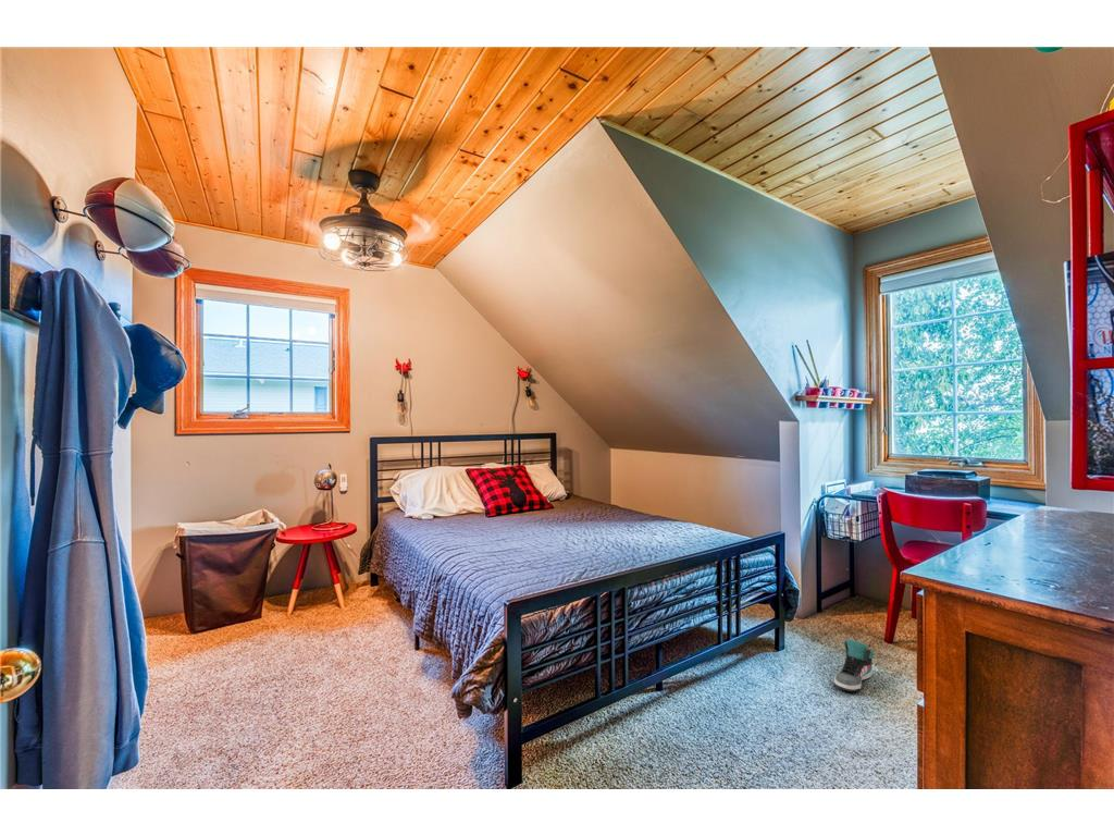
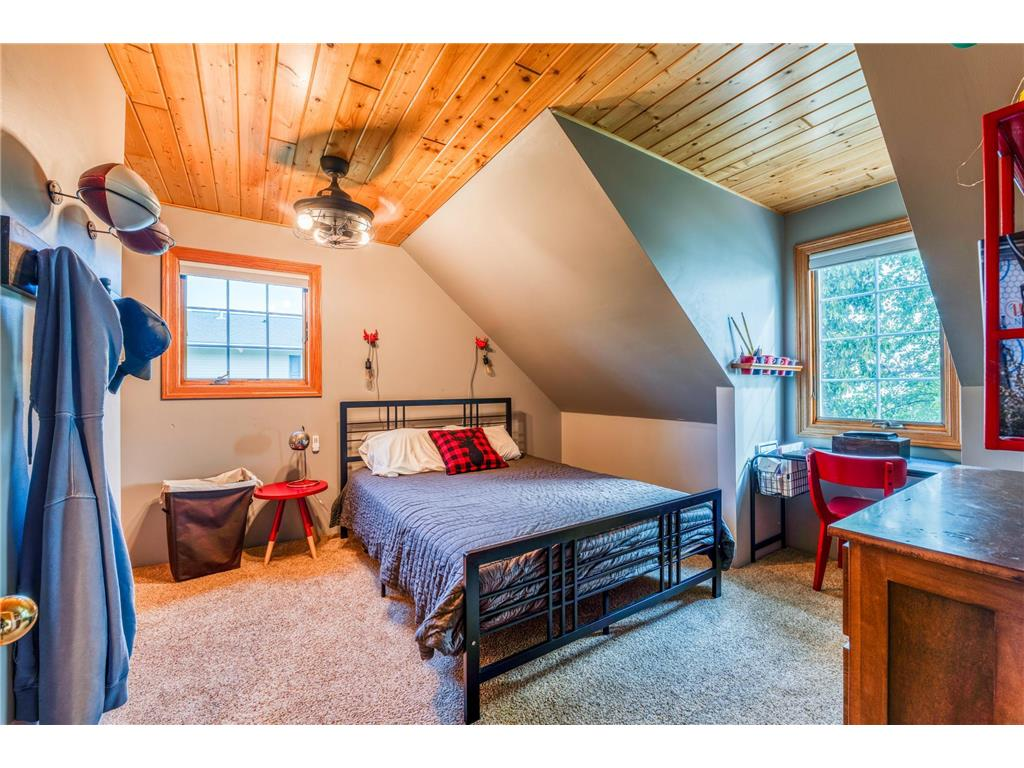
- sneaker [833,638,875,692]
